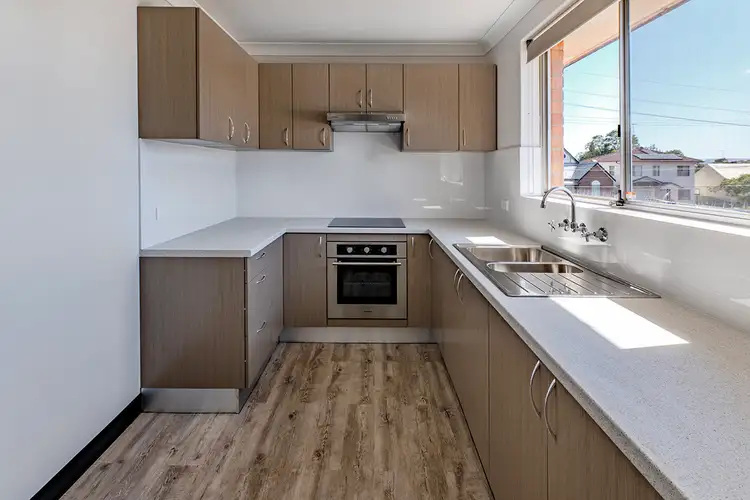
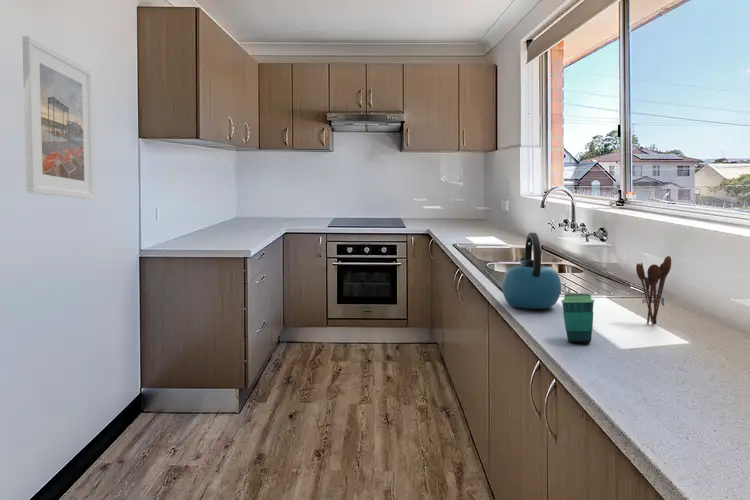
+ cup [560,292,595,344]
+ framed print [21,35,95,200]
+ kettle [501,232,562,310]
+ utensil holder [635,255,672,326]
